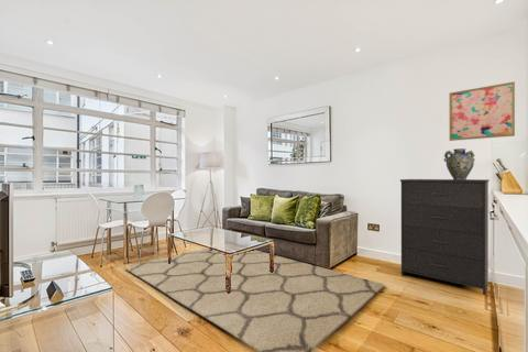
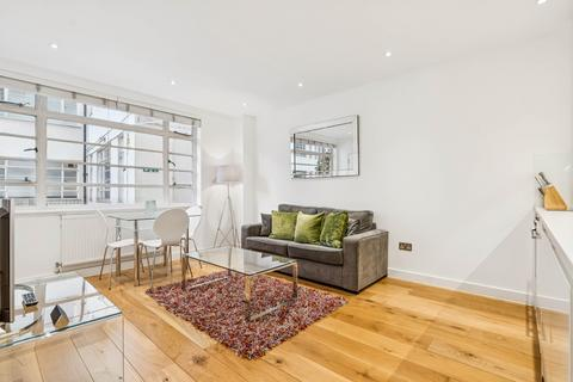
- rug [124,248,386,352]
- dresser [399,178,490,296]
- wall art [448,80,516,142]
- ceramic jug [443,147,476,180]
